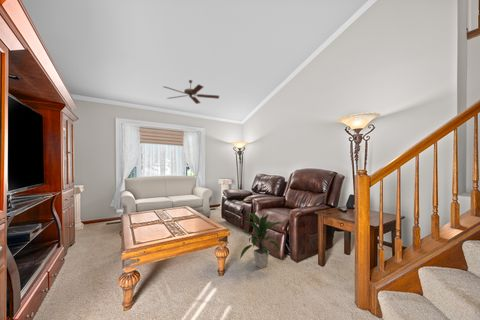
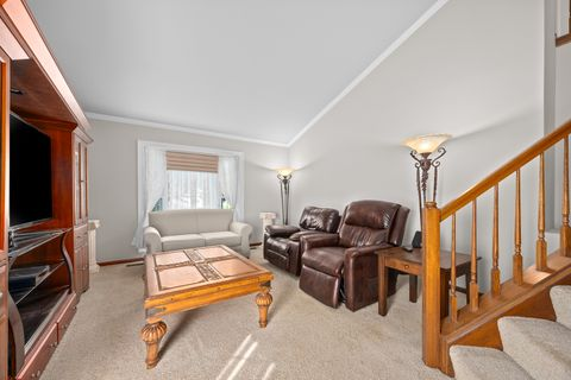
- indoor plant [239,211,283,270]
- ceiling fan [162,79,220,105]
